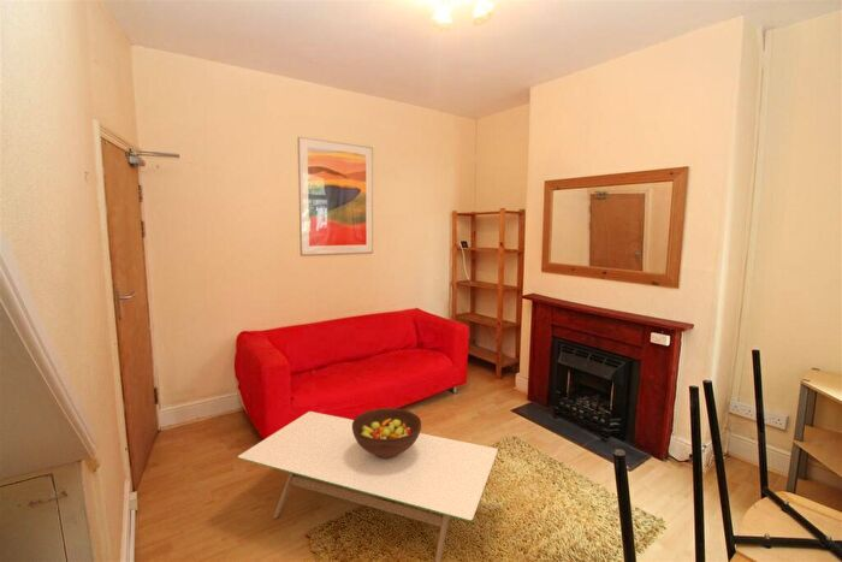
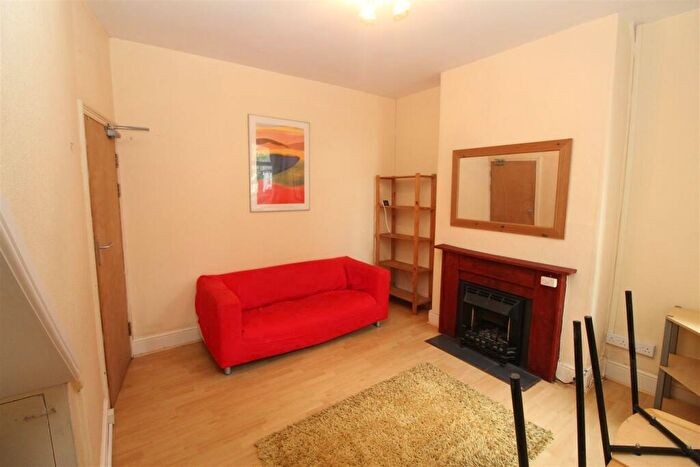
- fruit bowl [352,407,422,459]
- coffee table [237,410,499,562]
